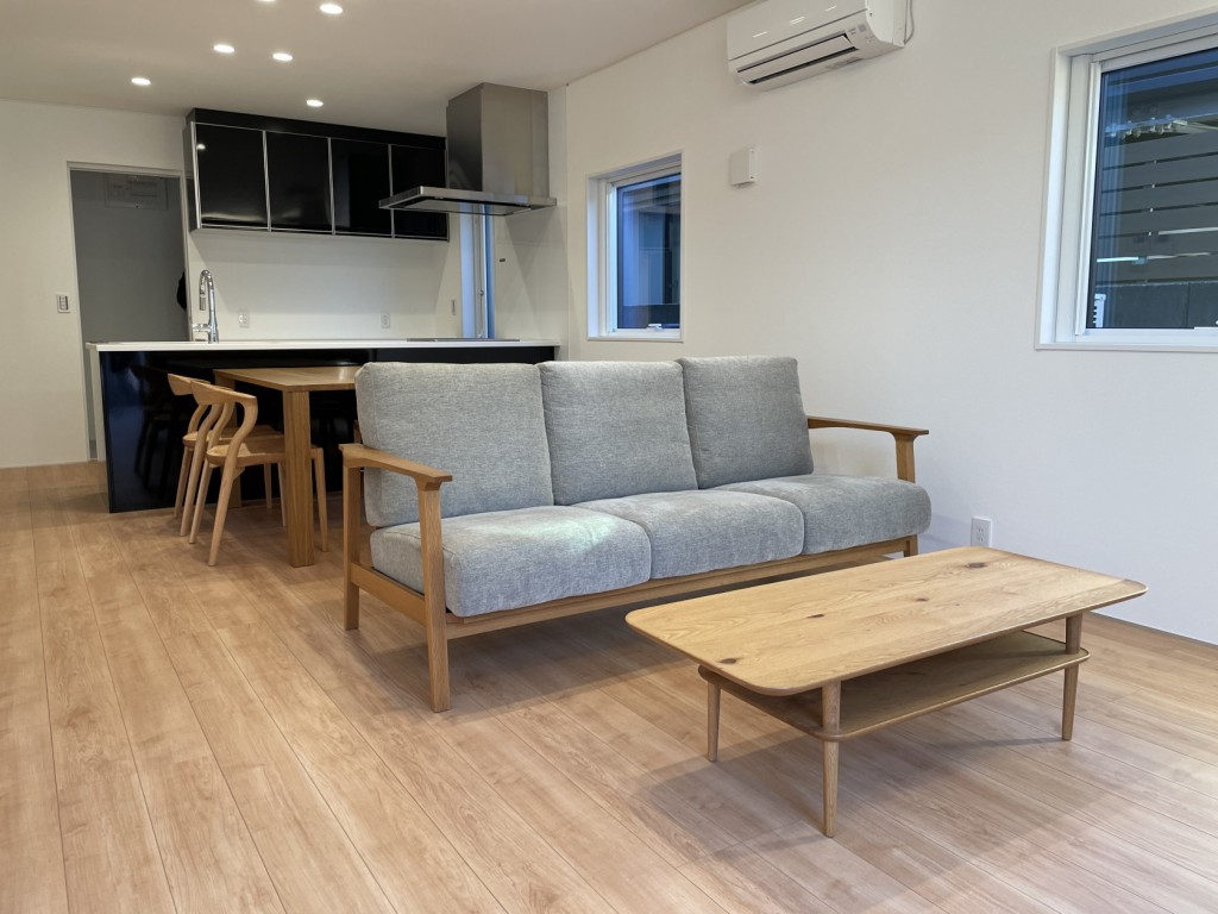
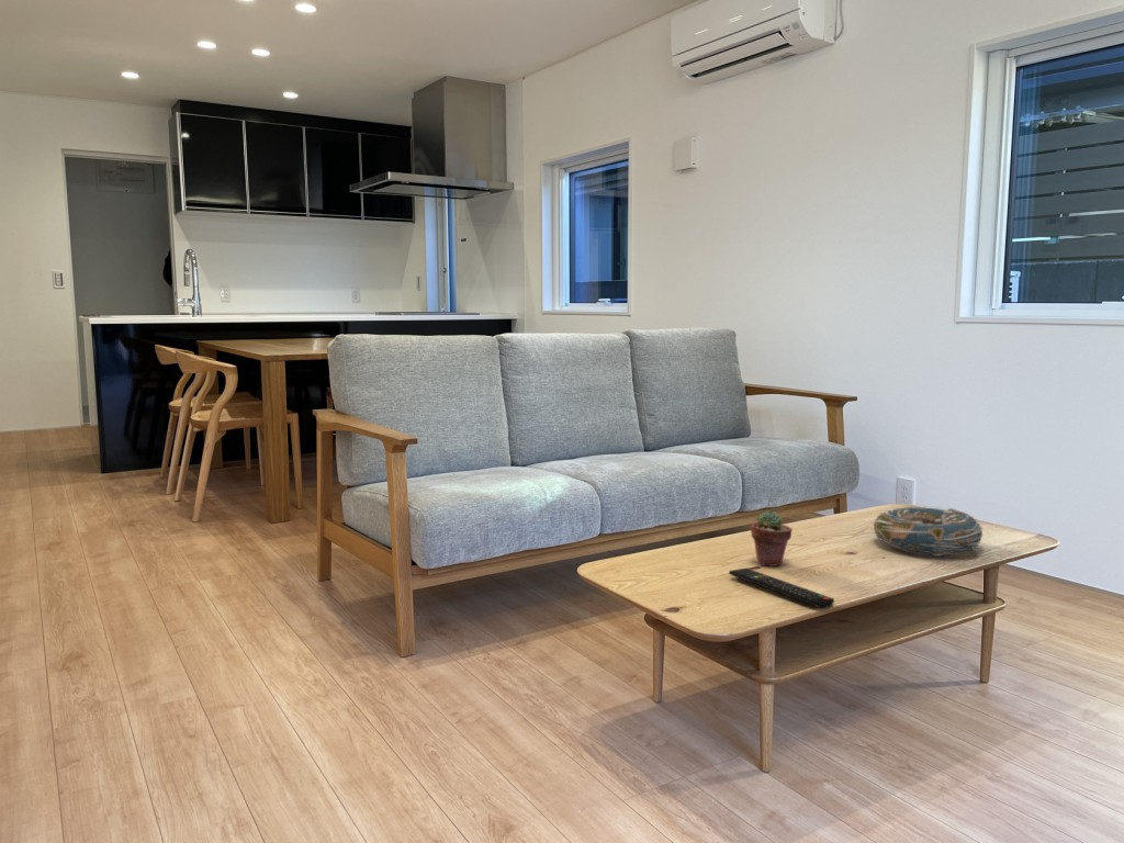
+ decorative bowl [872,505,984,558]
+ potted succulent [750,509,794,567]
+ remote control [728,567,835,609]
